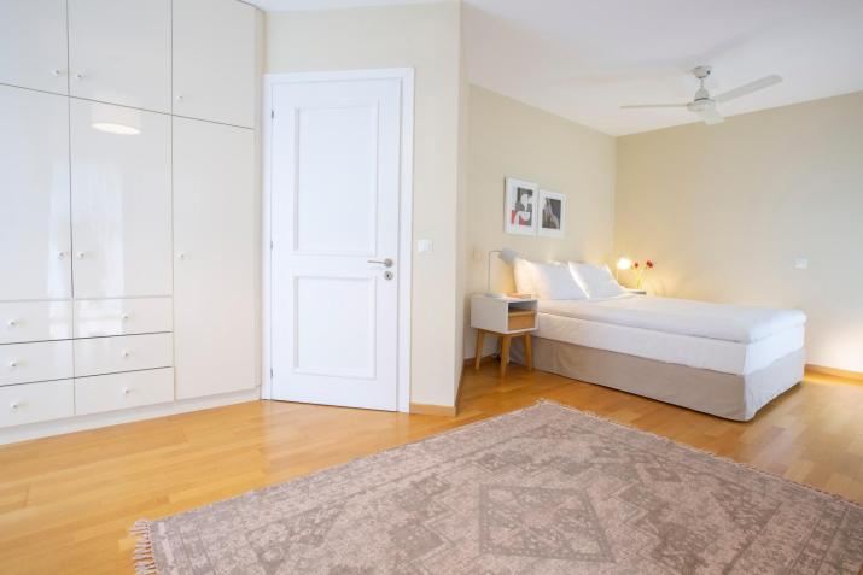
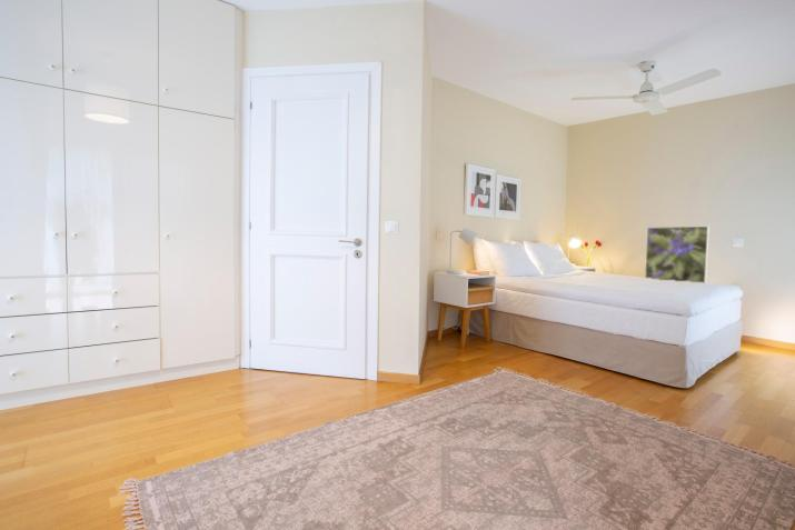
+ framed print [644,226,710,284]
